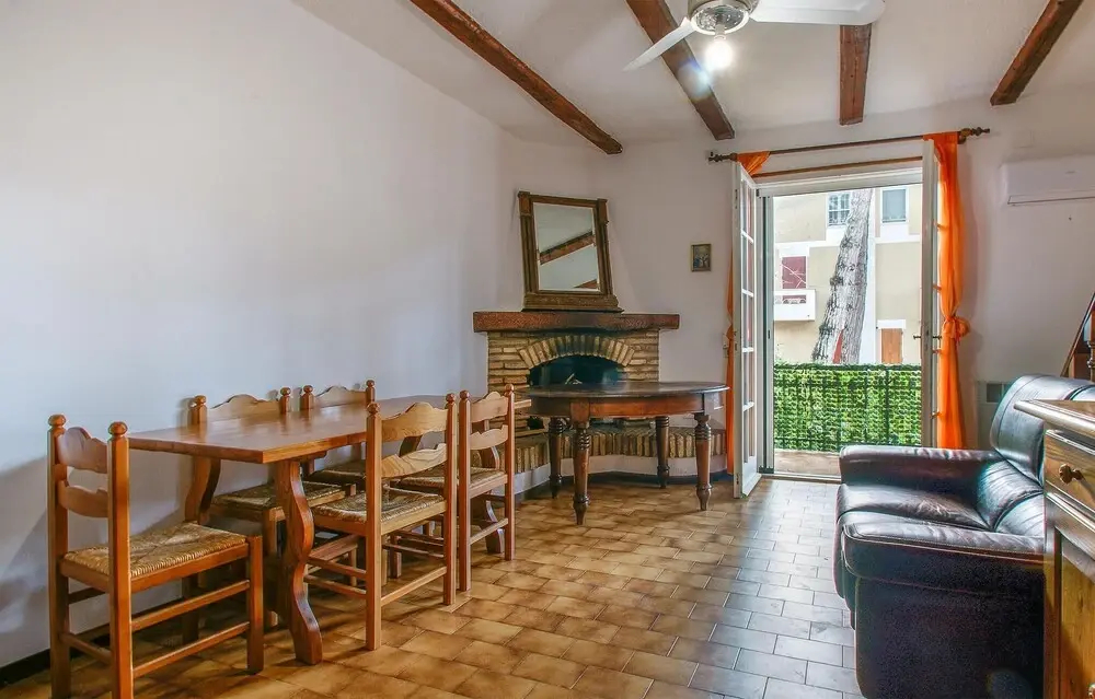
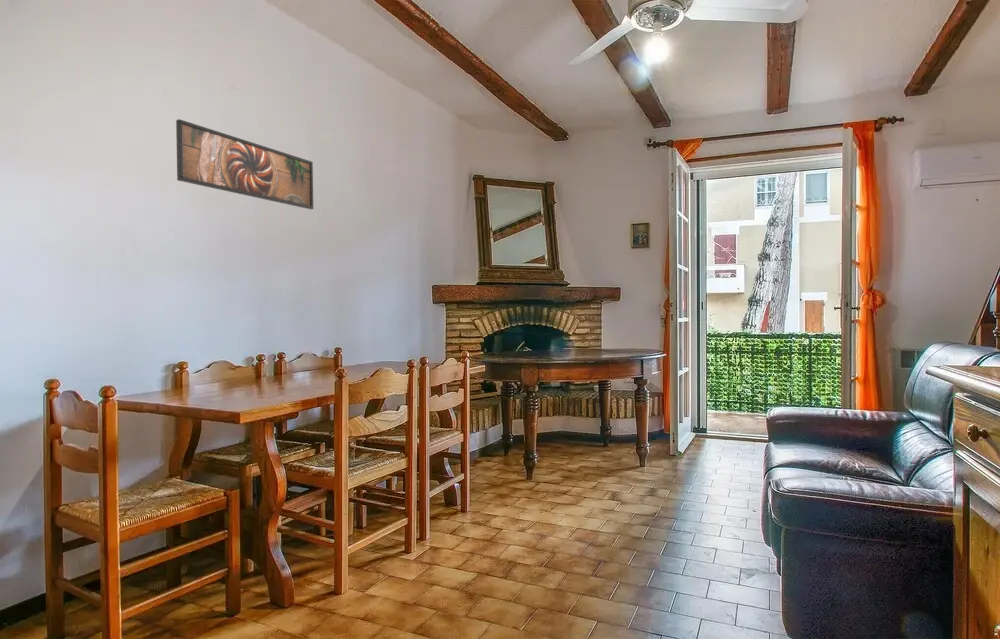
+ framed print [175,118,314,210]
